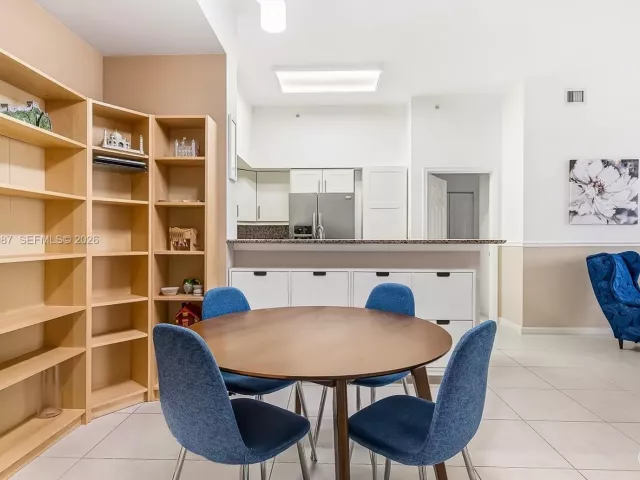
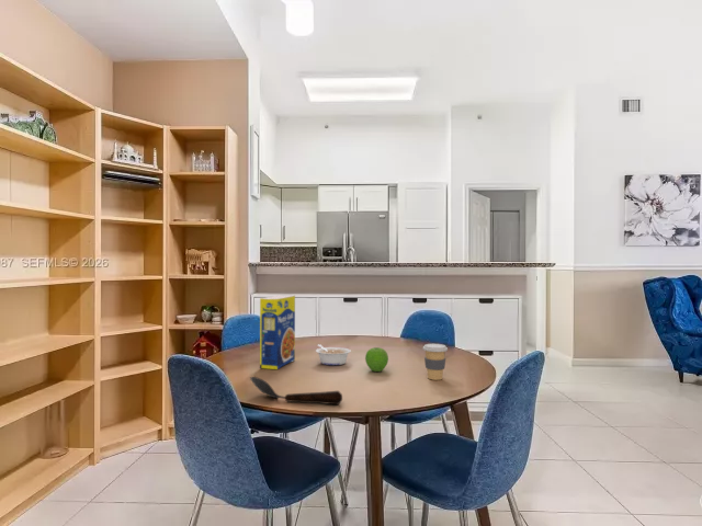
+ legume [315,343,352,366]
+ coffee cup [422,343,449,381]
+ spoon [249,376,343,405]
+ fruit [364,346,389,373]
+ legume [259,294,296,370]
